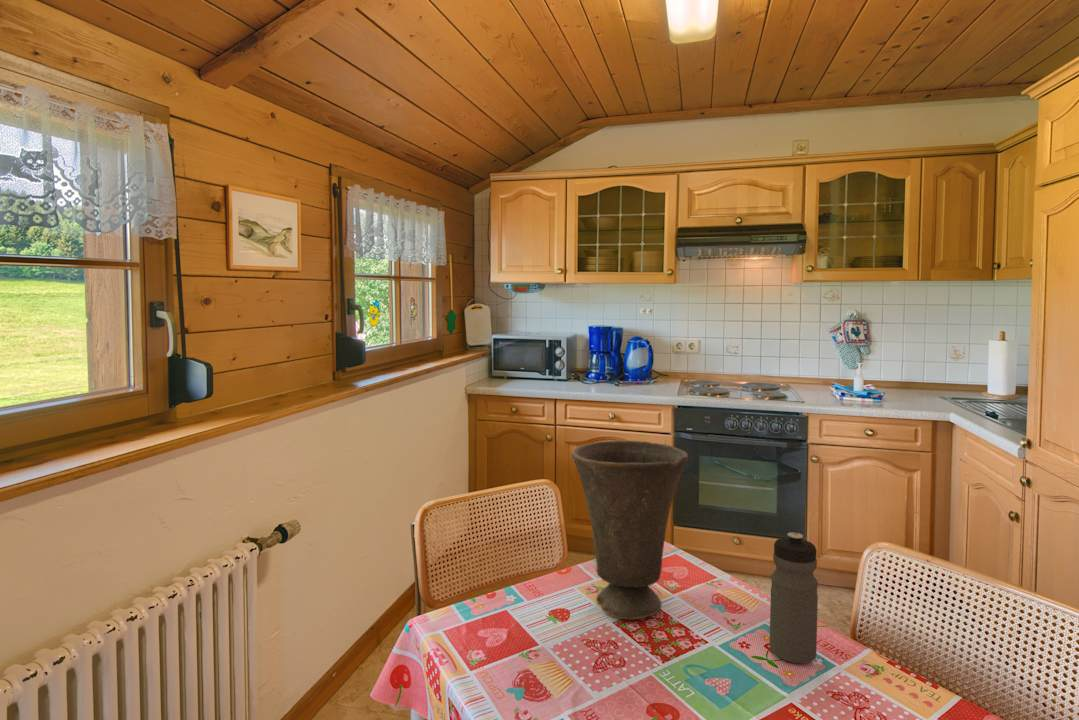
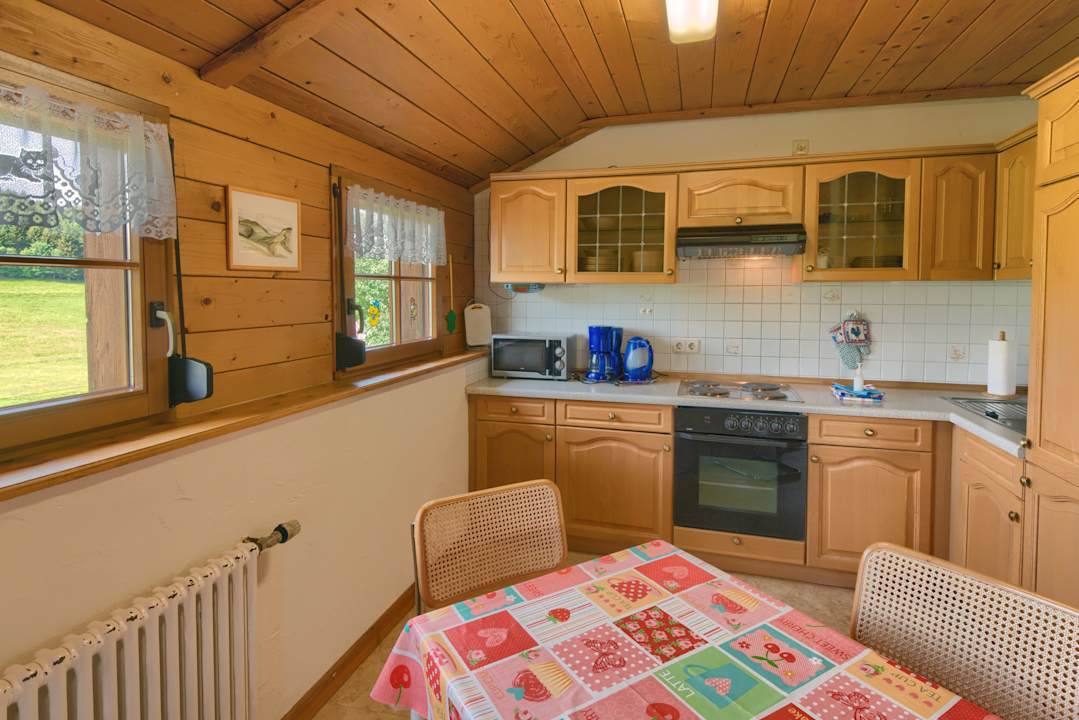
- vase [571,440,689,620]
- water bottle [769,531,819,665]
